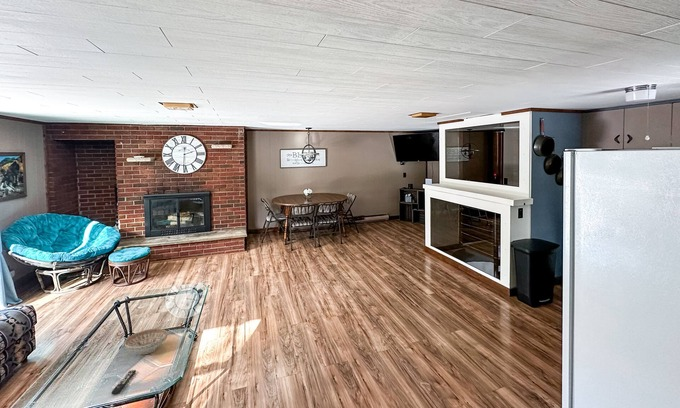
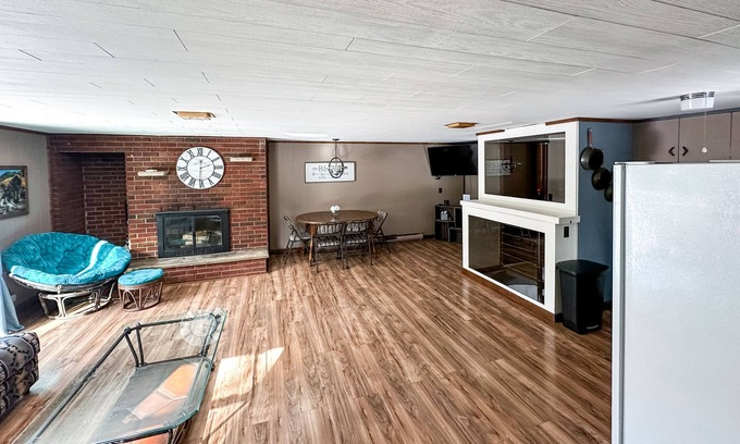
- decorative bowl [124,328,168,355]
- remote control [110,369,137,395]
